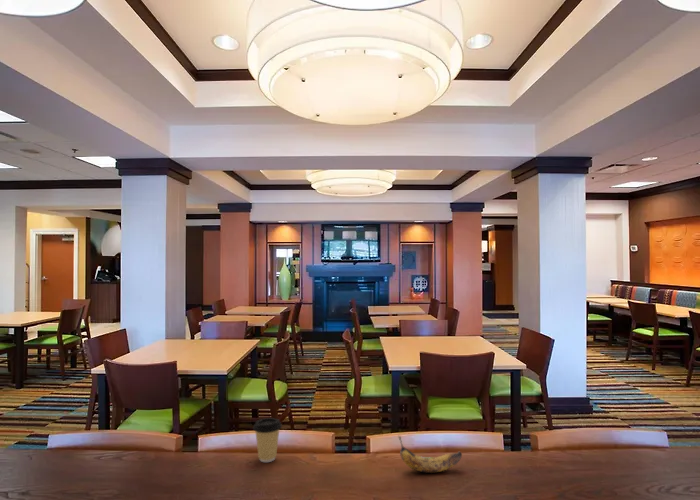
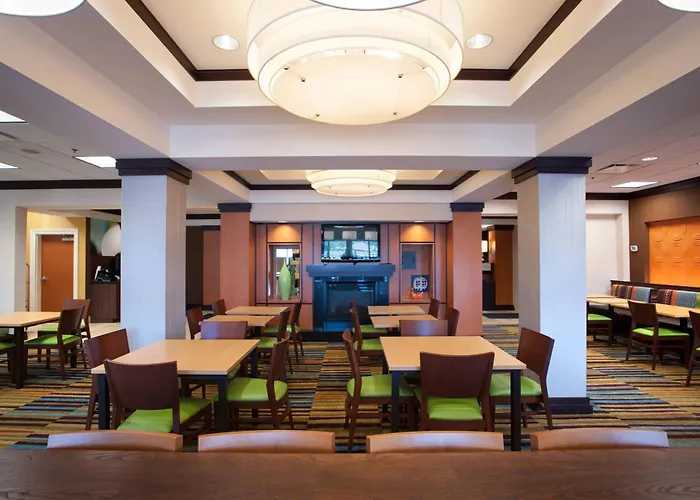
- coffee cup [252,417,283,463]
- banana [397,435,463,474]
